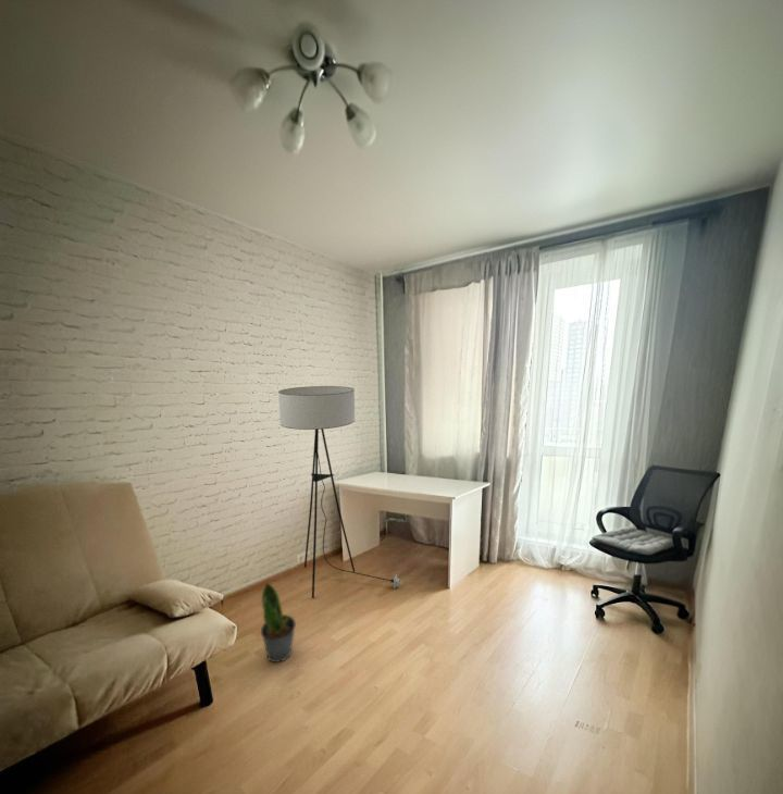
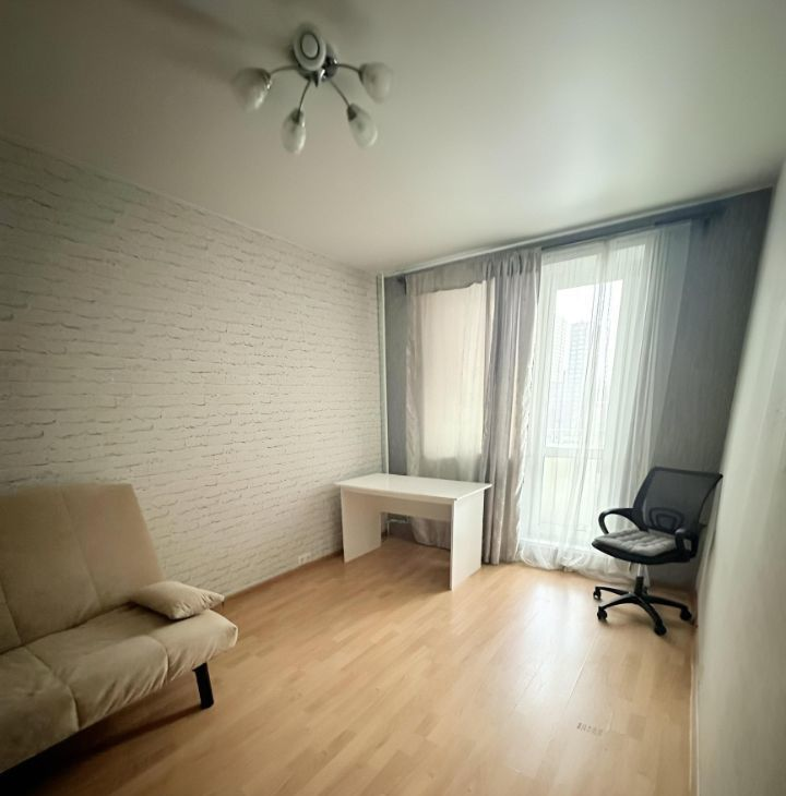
- floor lamp [277,385,403,599]
- potted plant [260,581,297,663]
